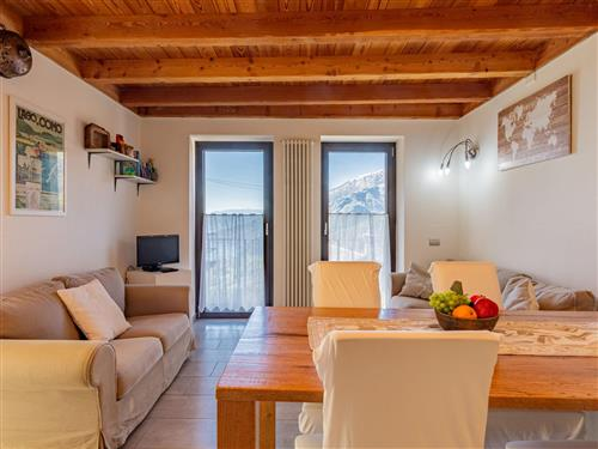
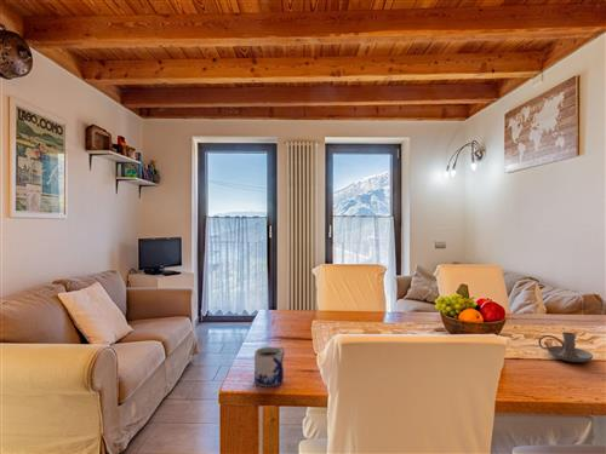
+ mug [253,345,285,387]
+ candle holder [537,332,594,363]
